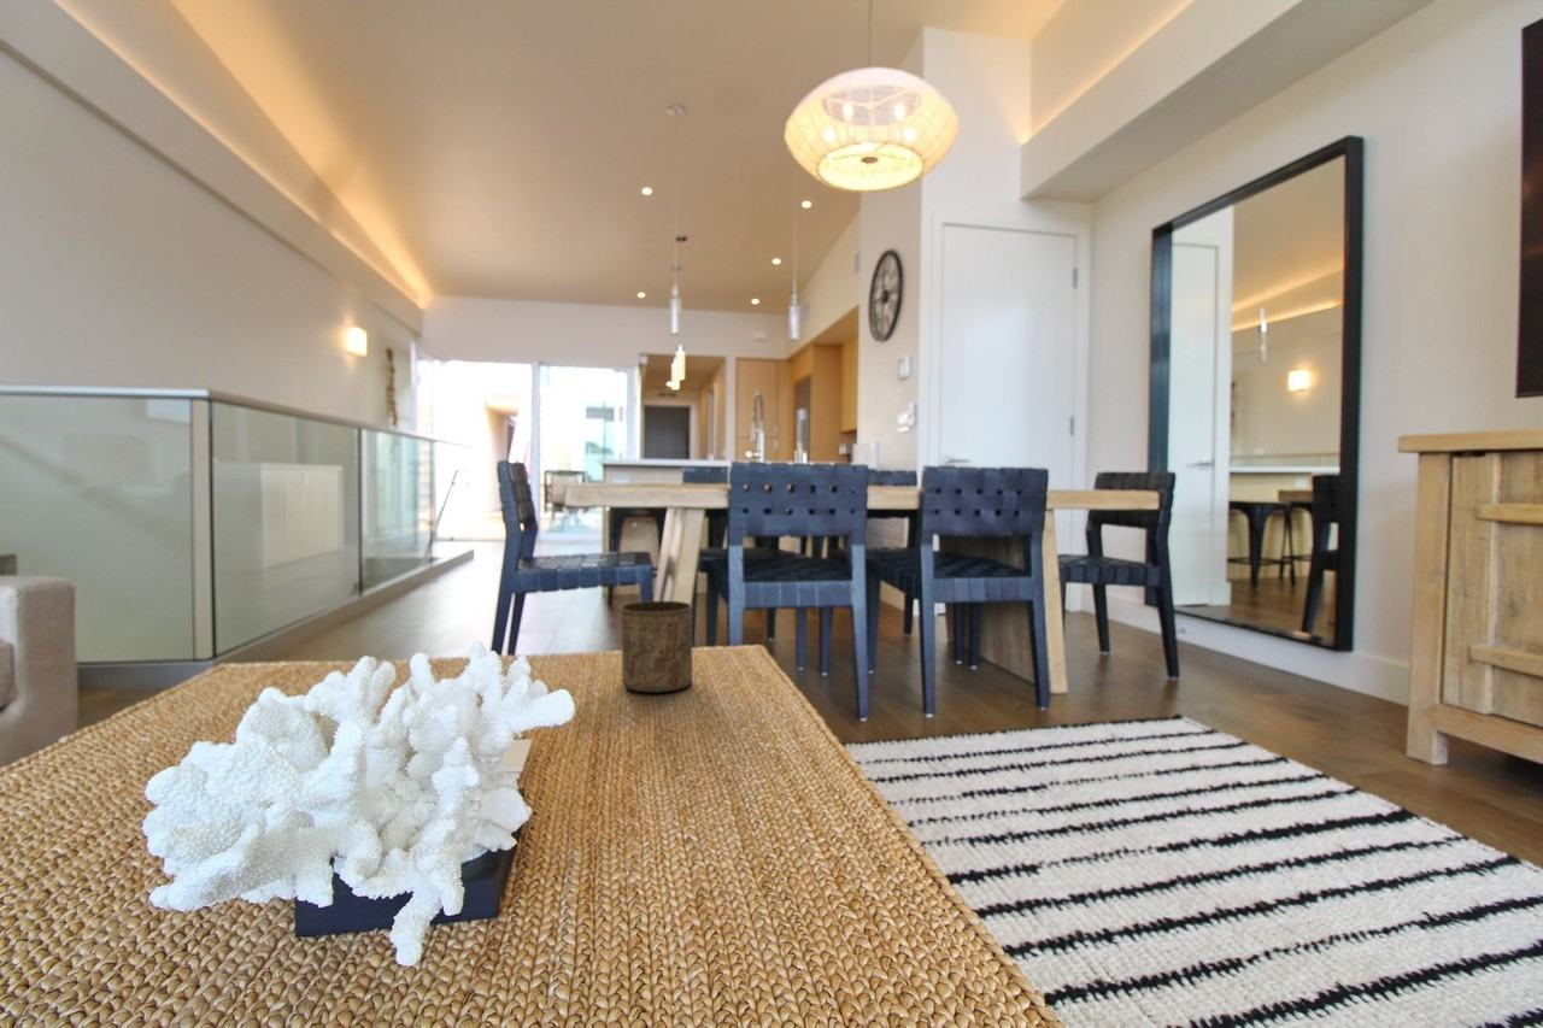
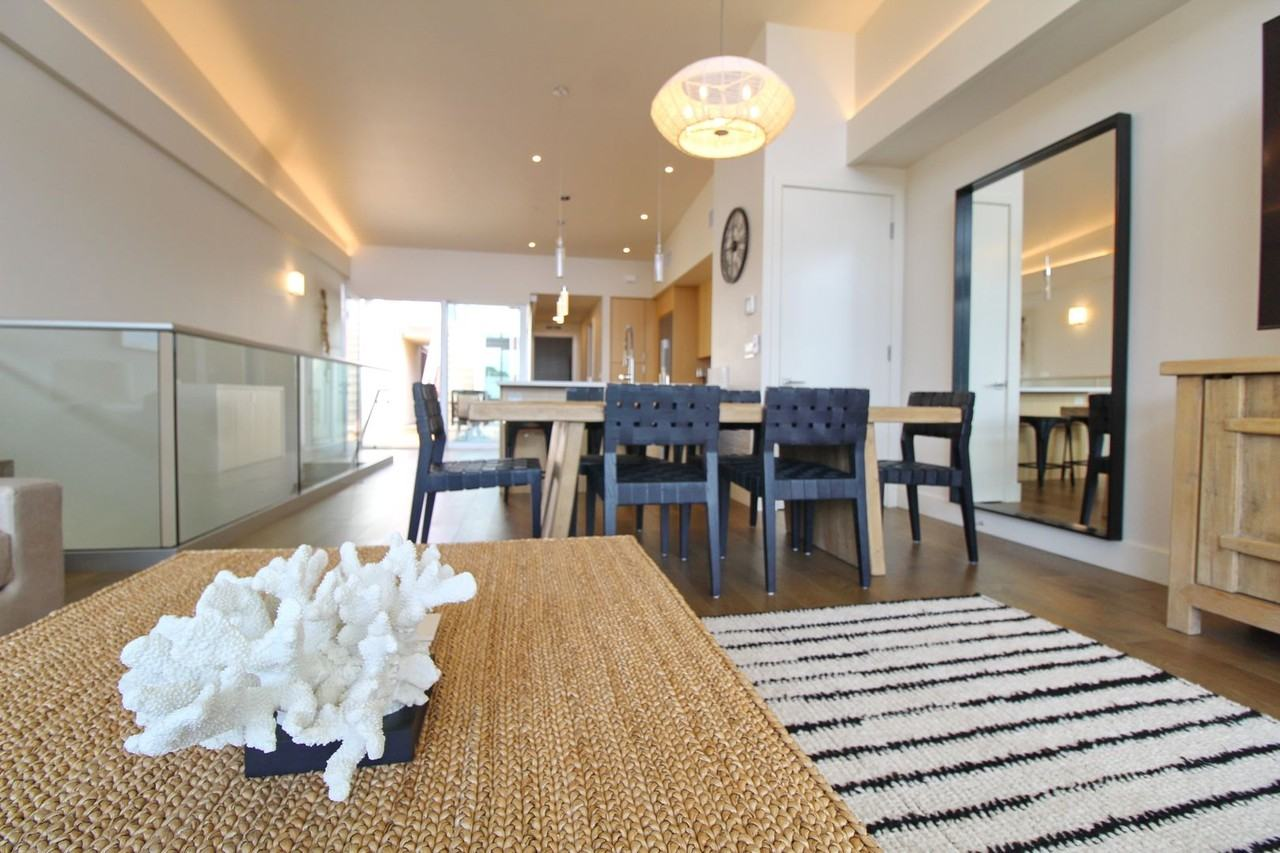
- cup [618,600,694,694]
